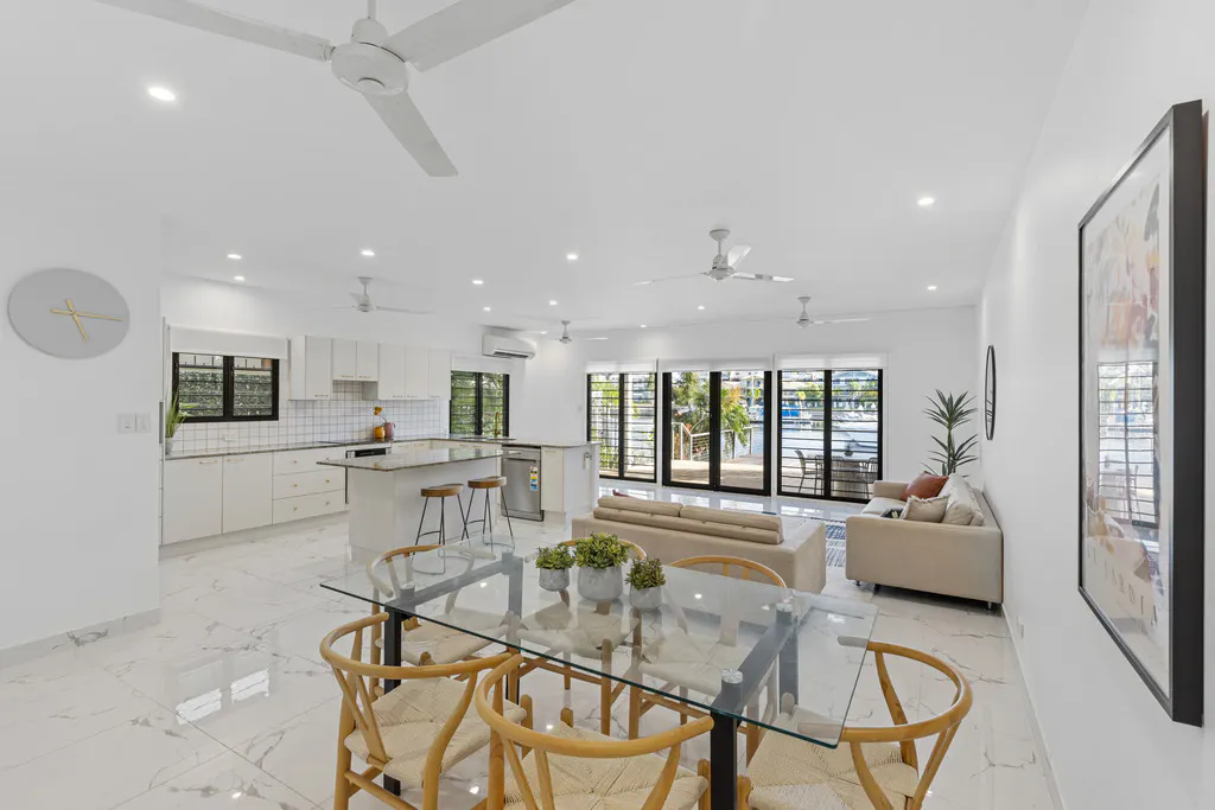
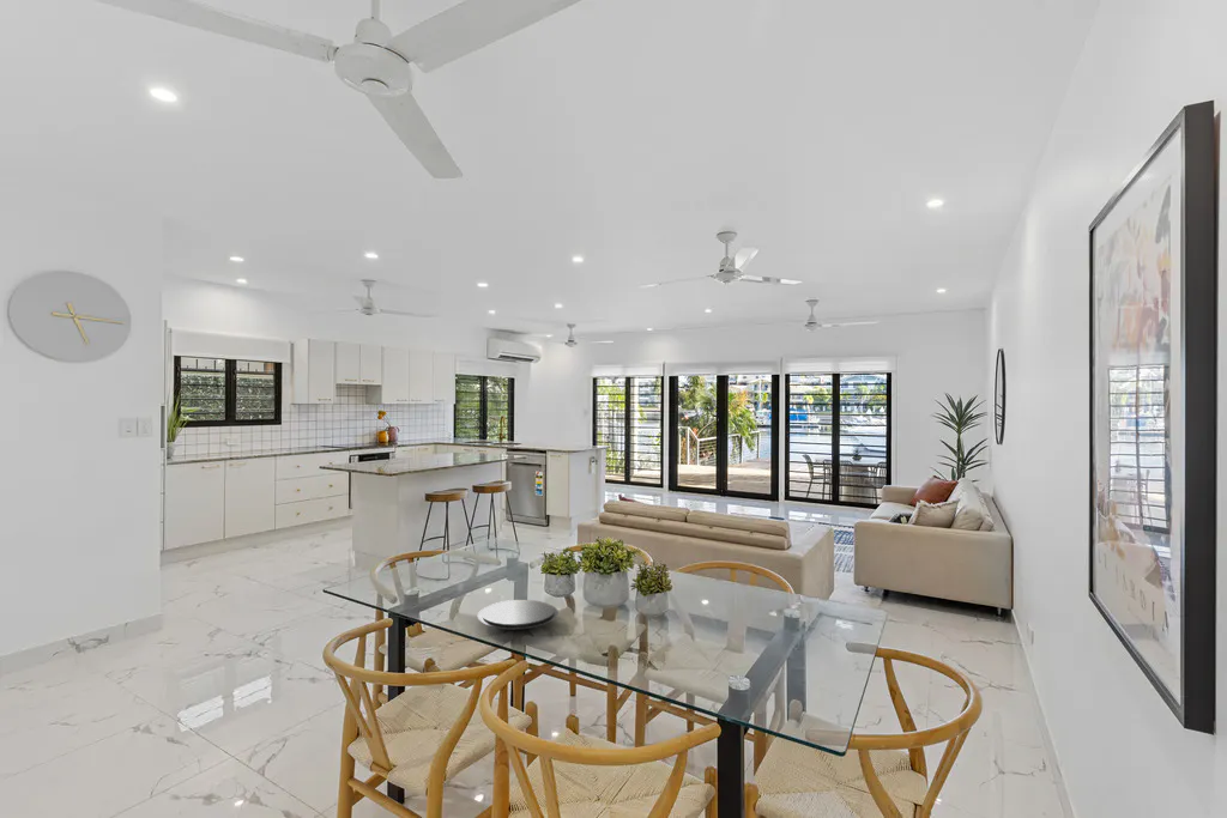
+ plate [477,599,560,631]
